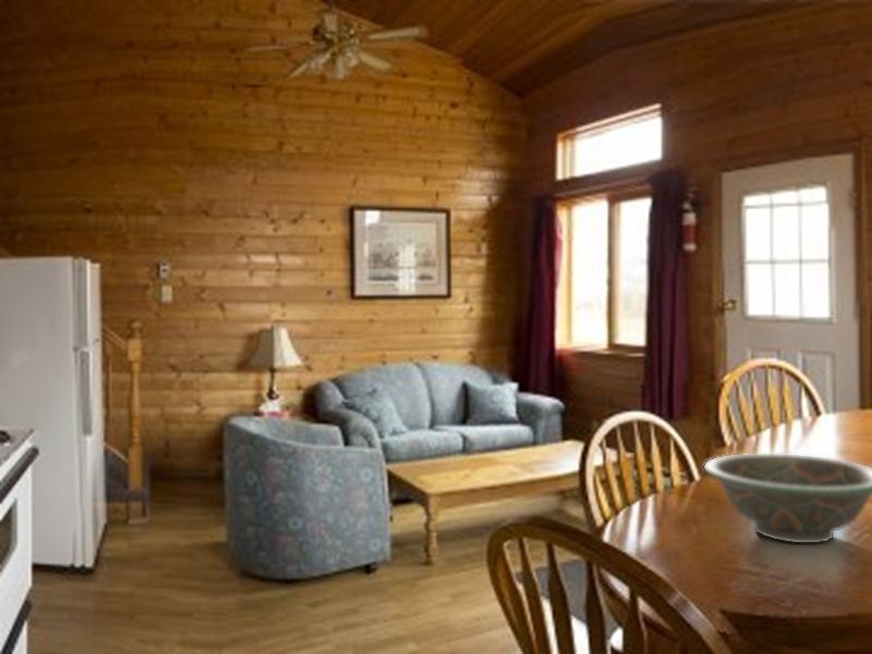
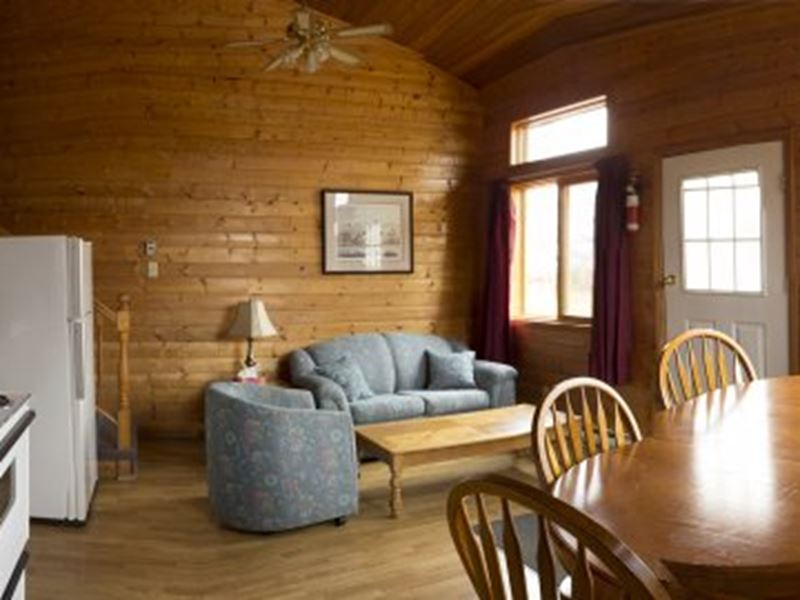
- decorative bowl [703,452,872,544]
